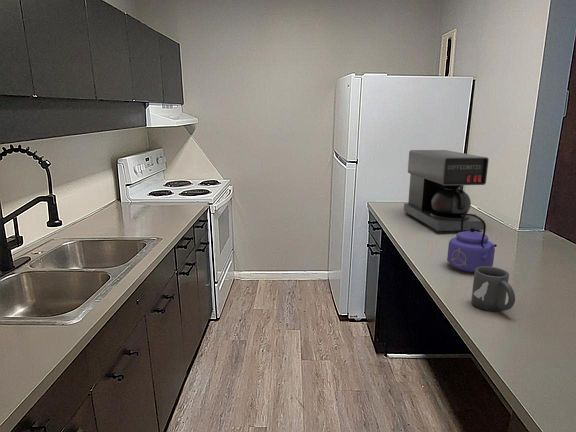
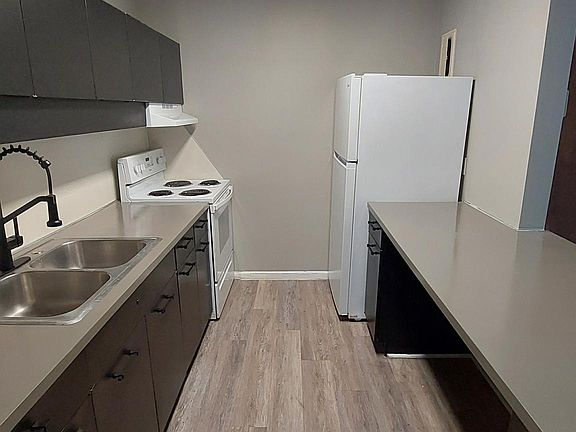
- mug [470,266,516,312]
- coffee maker [403,149,490,233]
- kettle [446,213,498,274]
